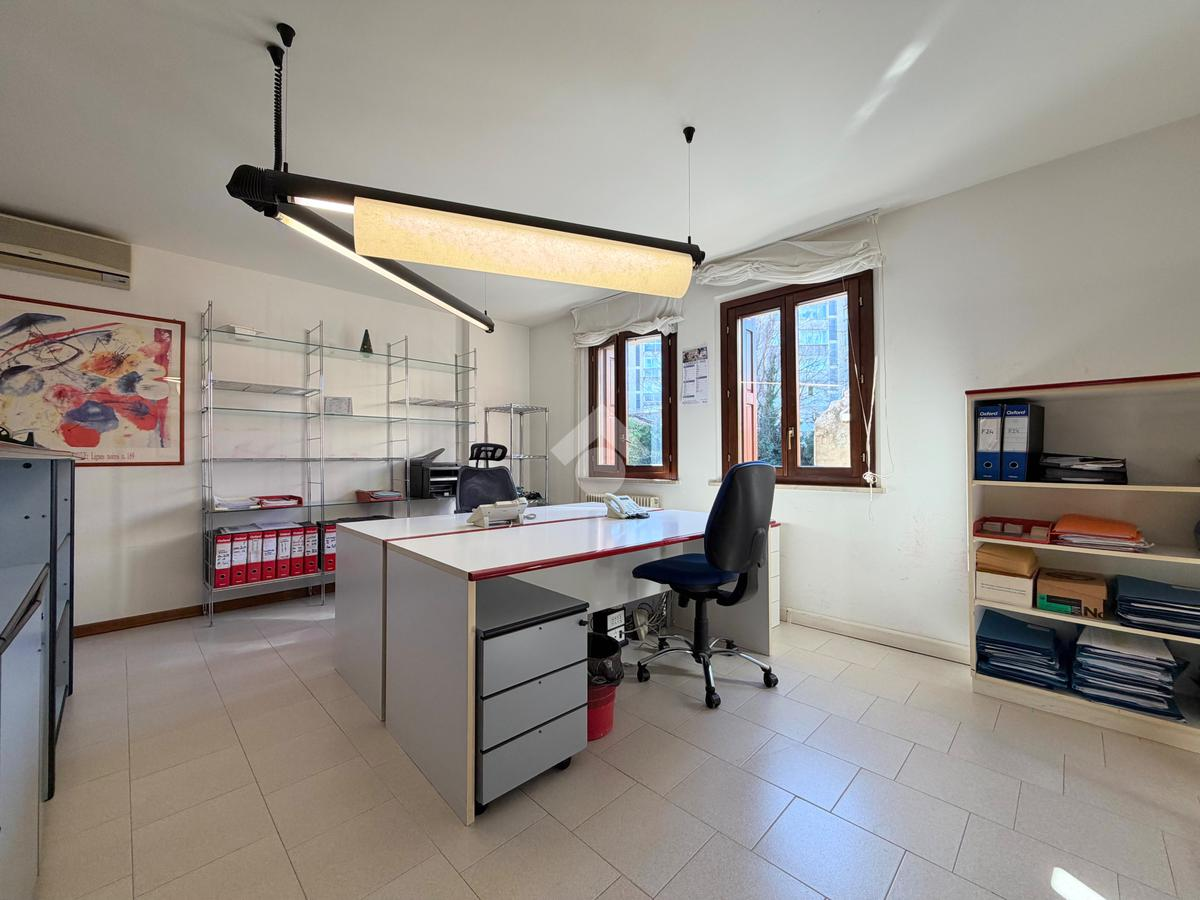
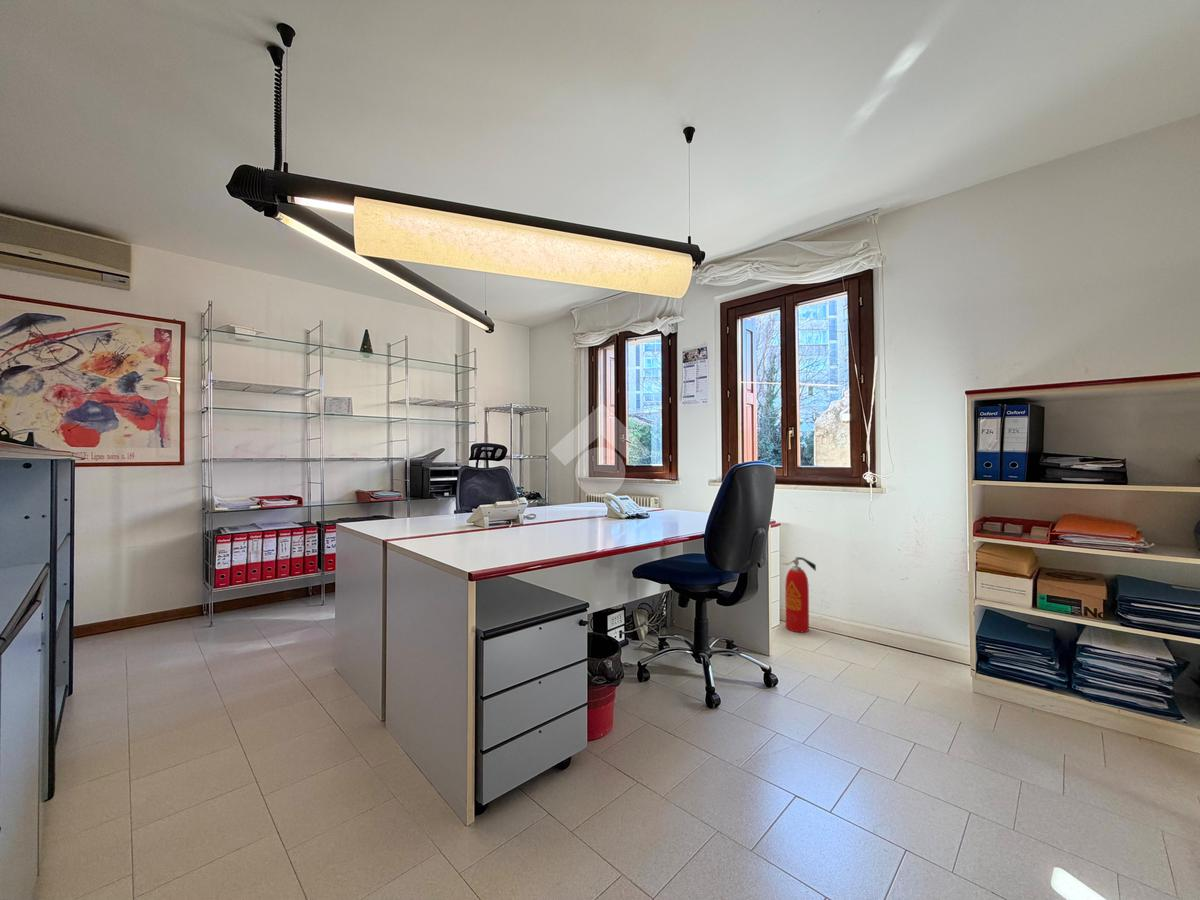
+ fire extinguisher [781,556,817,633]
